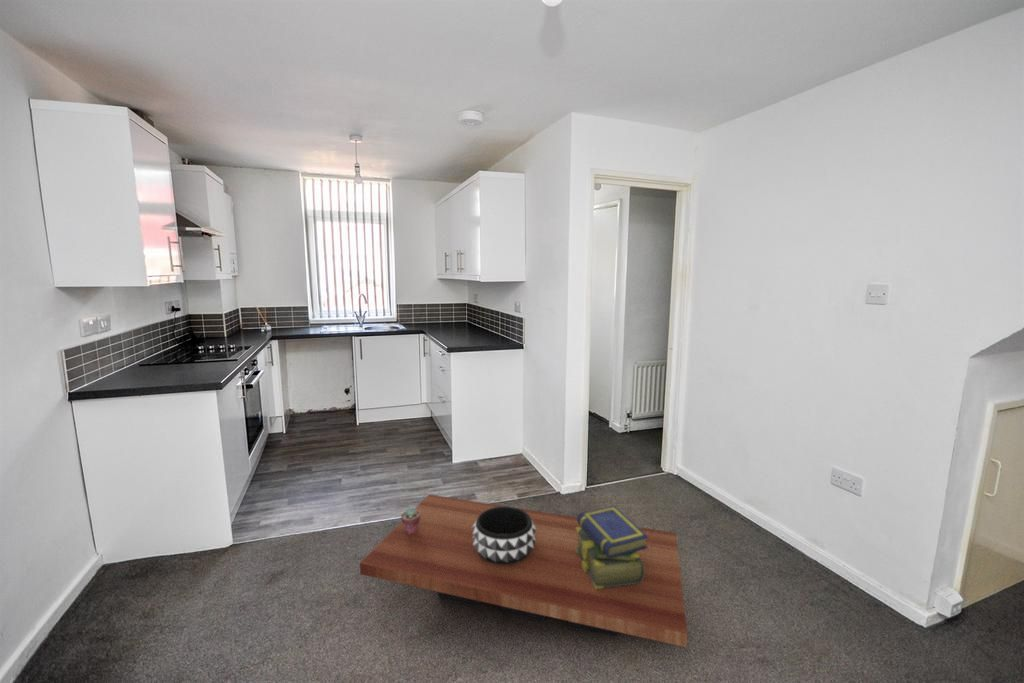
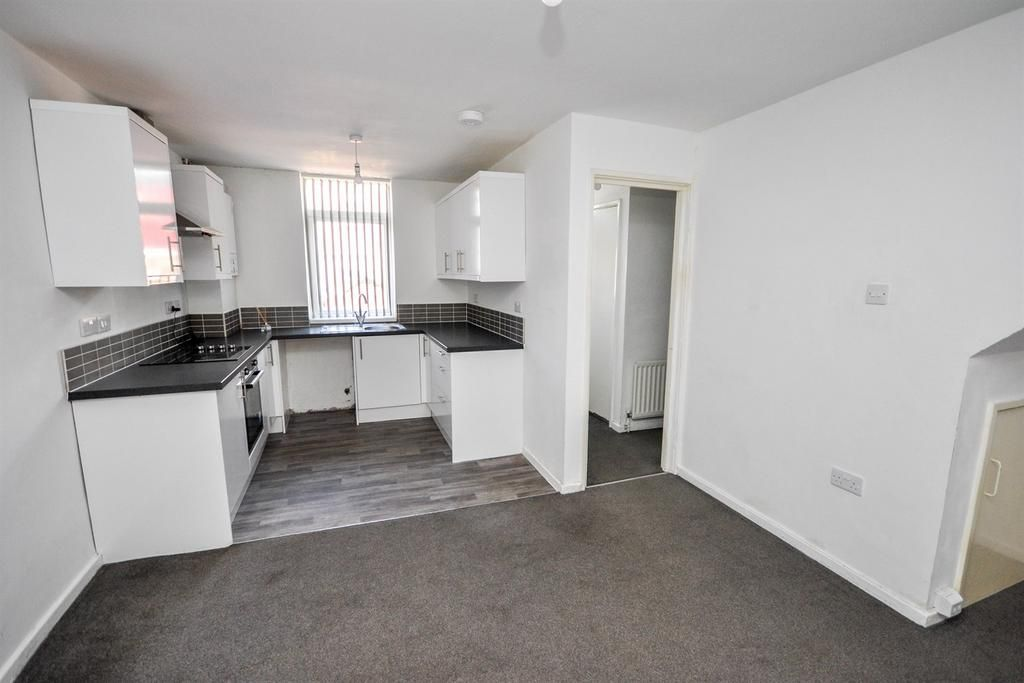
- coffee table [359,493,688,648]
- stack of books [575,505,648,589]
- potted succulent [400,507,421,535]
- decorative bowl [472,505,536,565]
